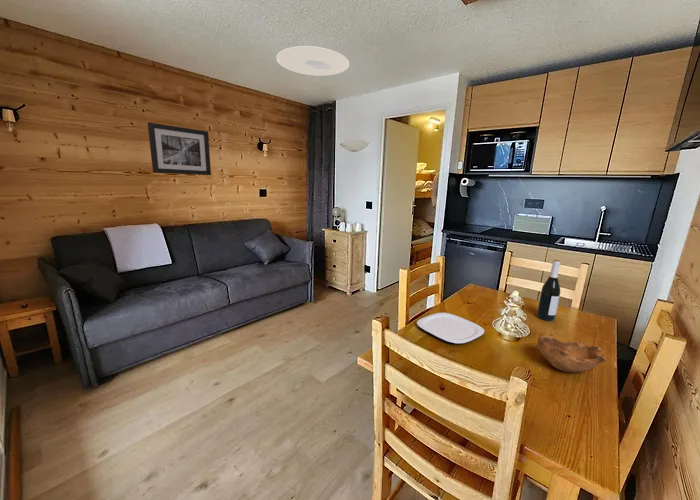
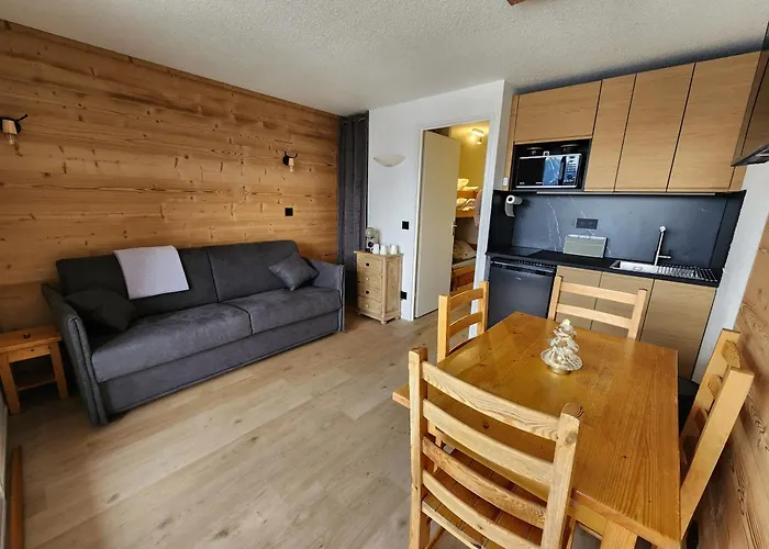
- wall art [147,121,212,176]
- plate [416,312,485,345]
- wine bottle [536,259,561,322]
- bowl [537,334,608,373]
- ceiling light [275,45,350,77]
